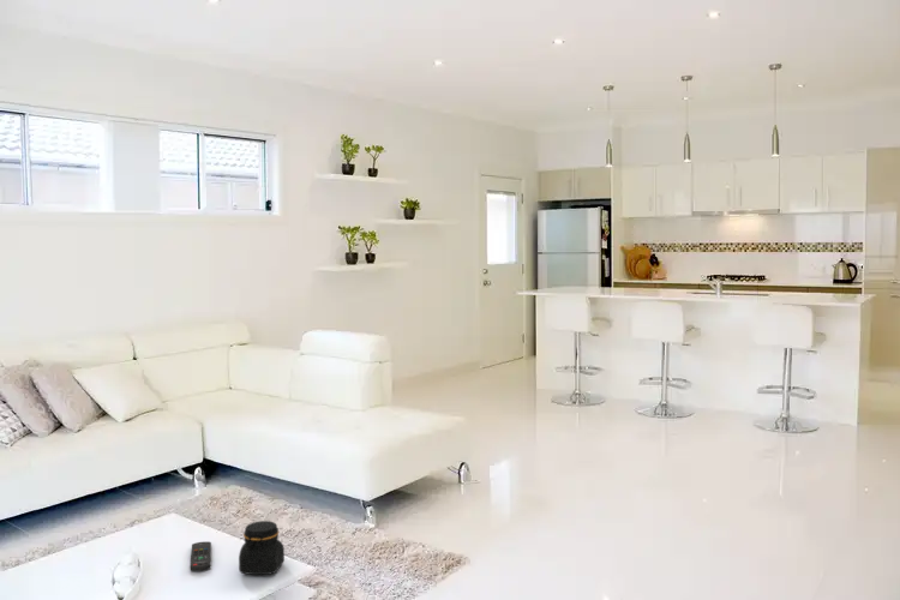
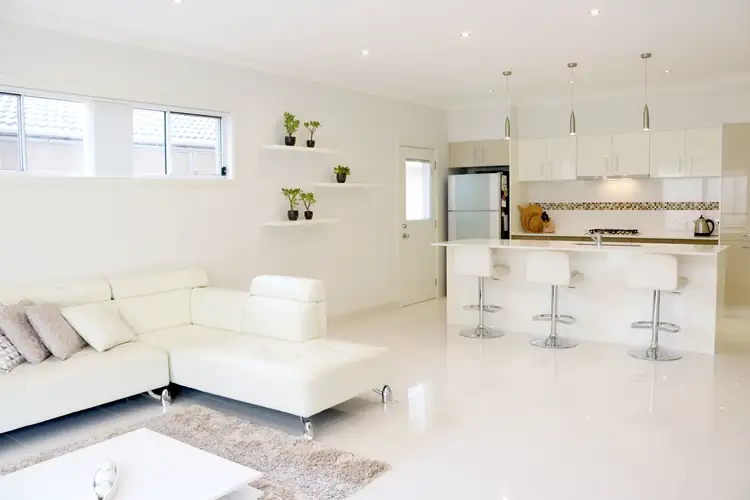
- remote control [188,540,212,572]
- jar [238,520,286,576]
